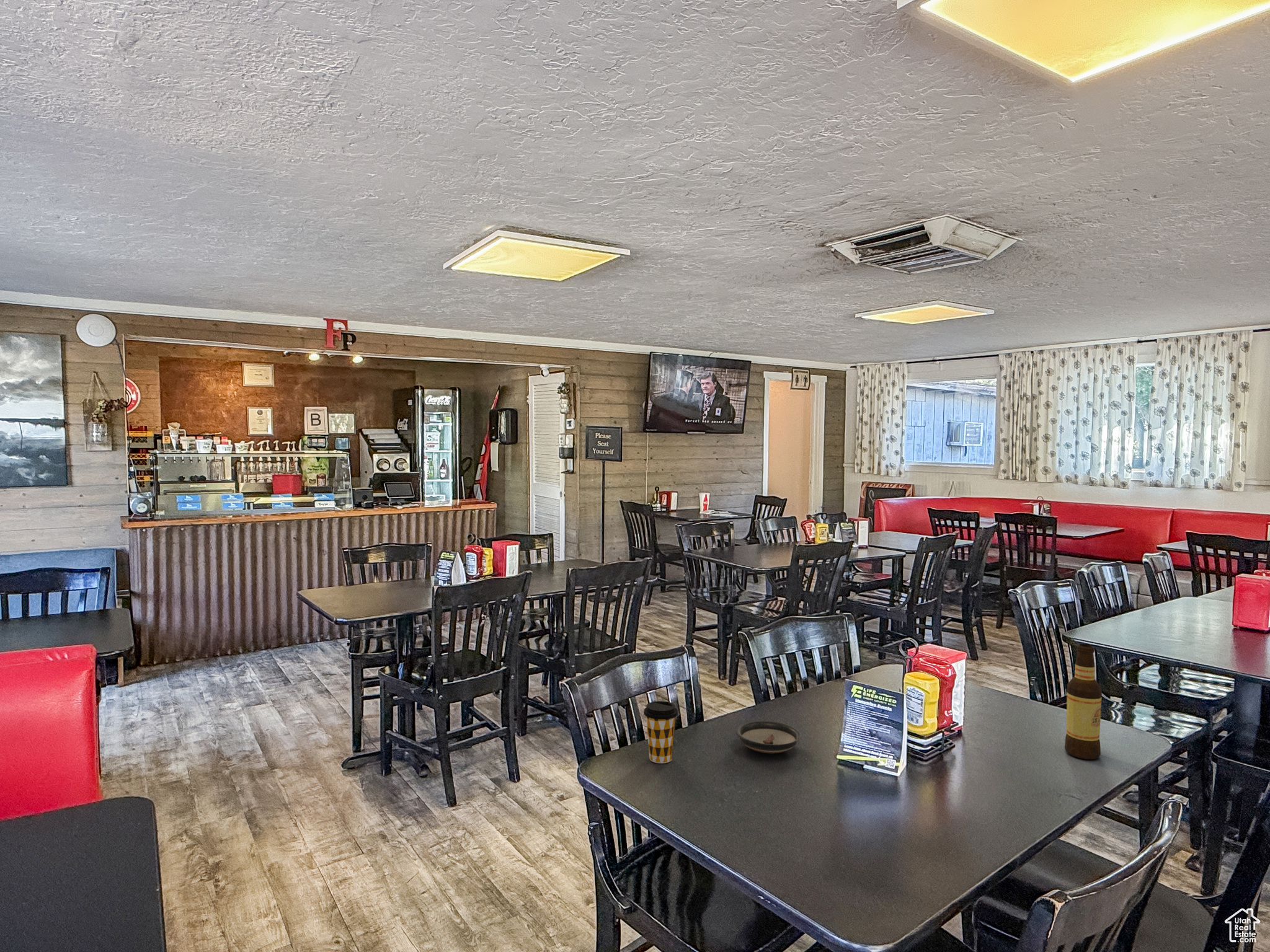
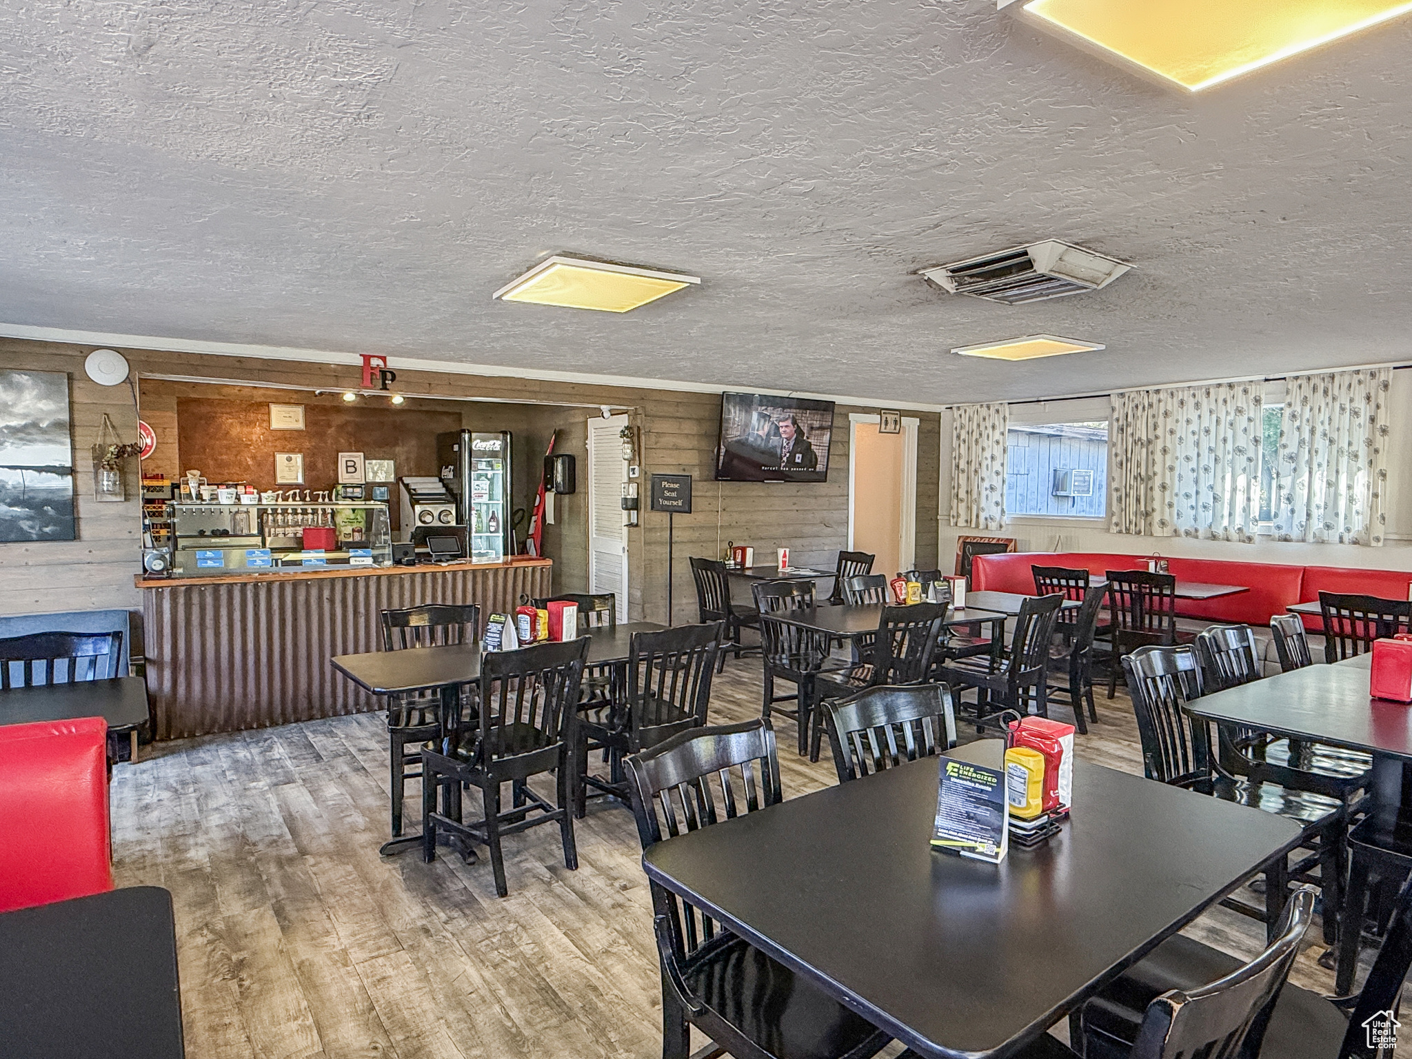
- saucer [735,720,802,754]
- coffee cup [643,700,679,764]
- bottle [1064,643,1103,760]
